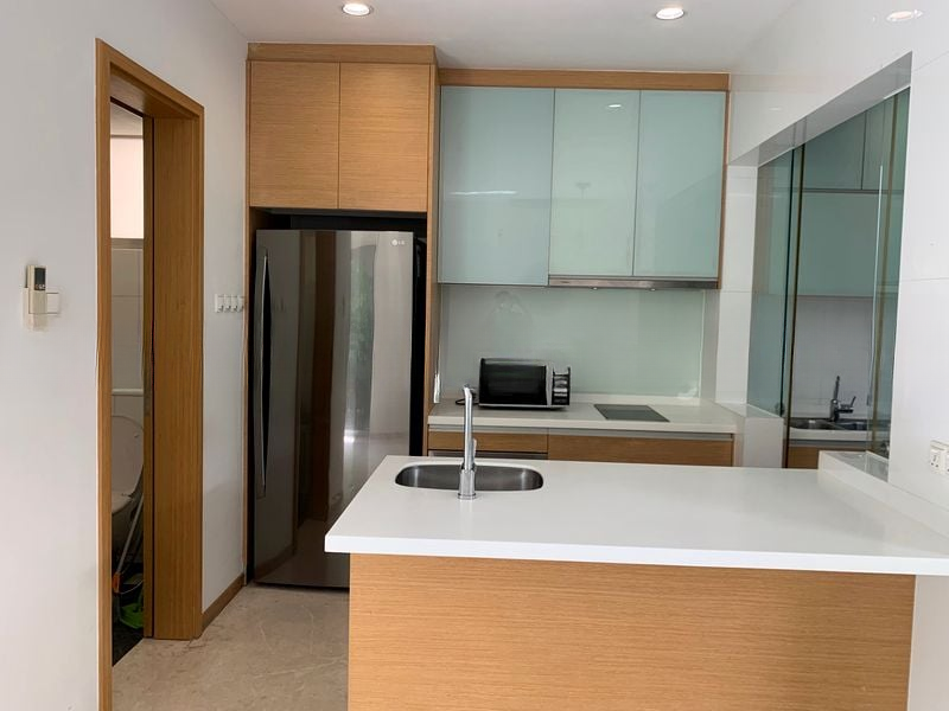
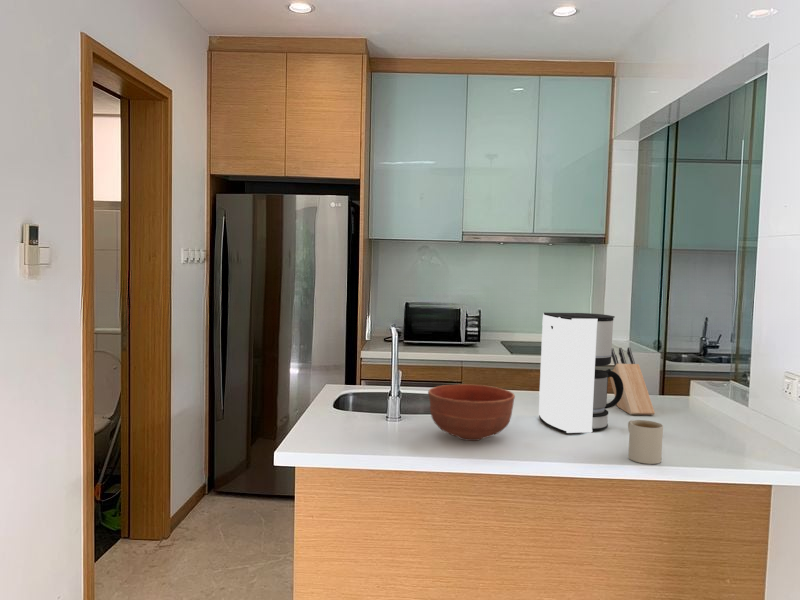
+ coffee maker [538,312,624,434]
+ mug [627,419,664,465]
+ bowl [427,383,516,442]
+ knife block [609,346,656,416]
